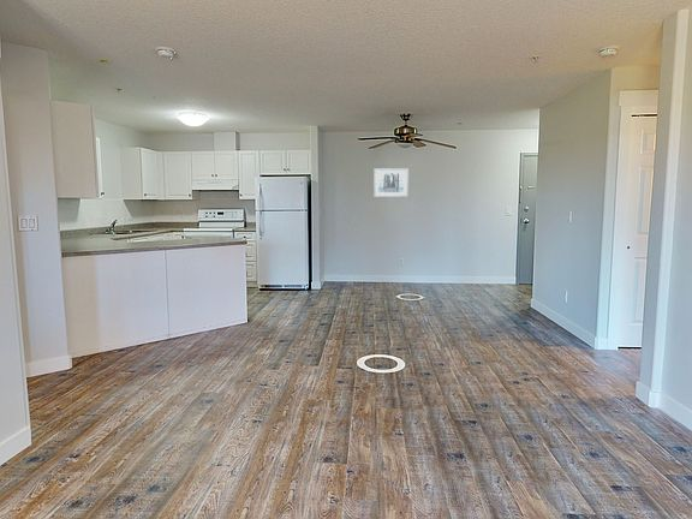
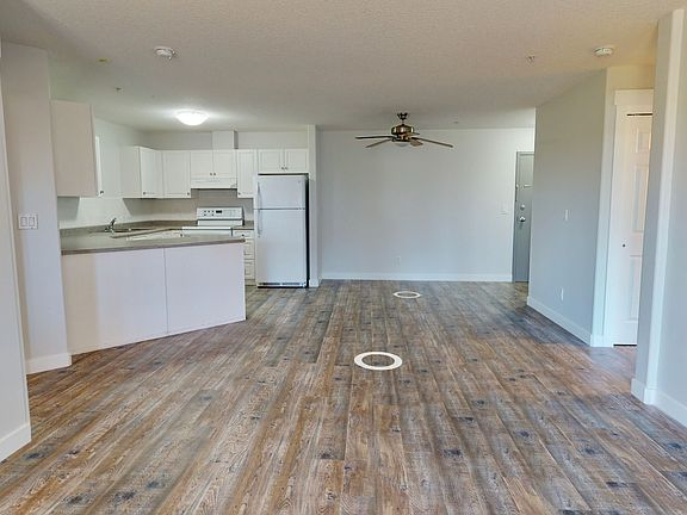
- wall art [372,167,410,198]
